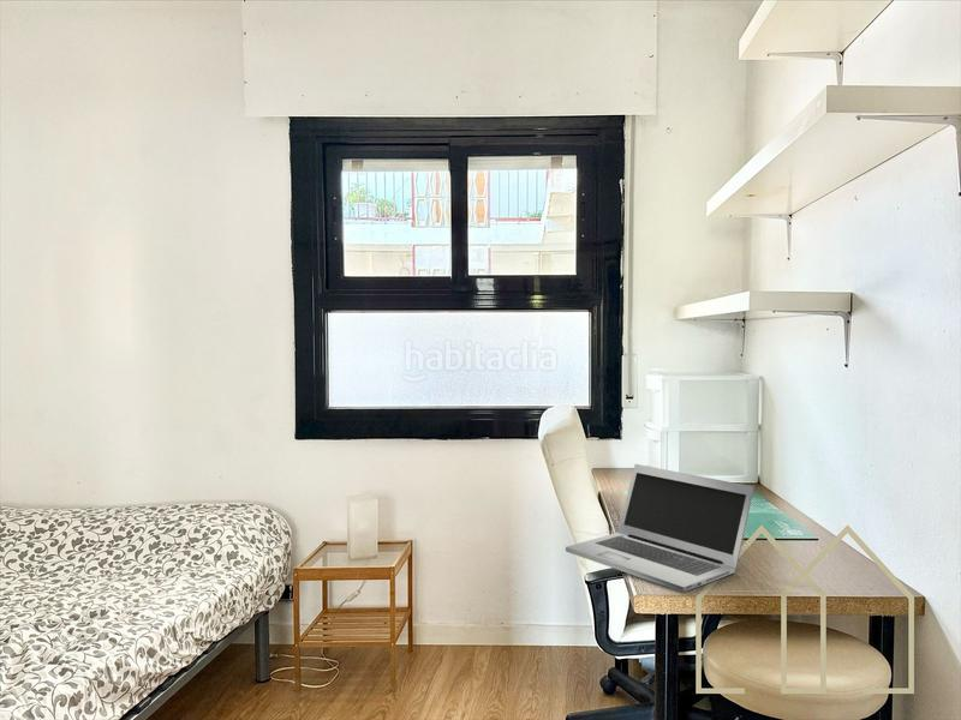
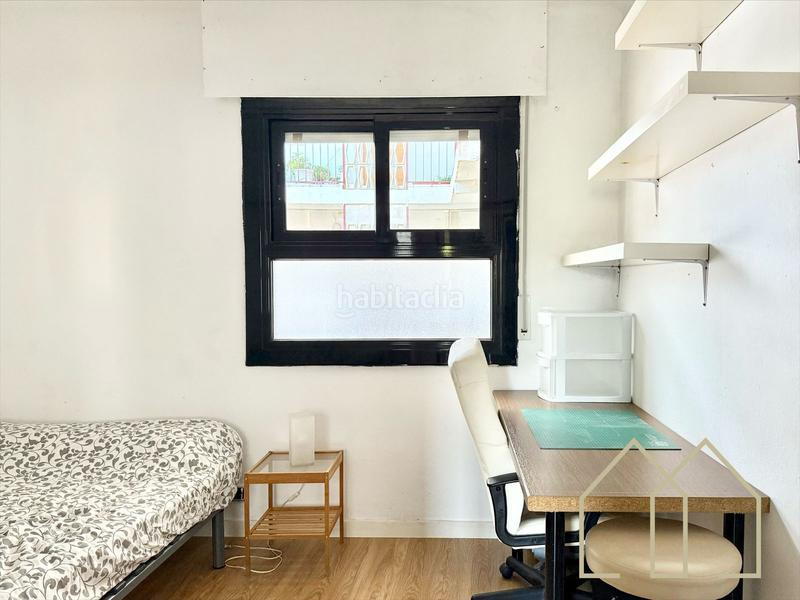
- laptop [565,463,756,594]
